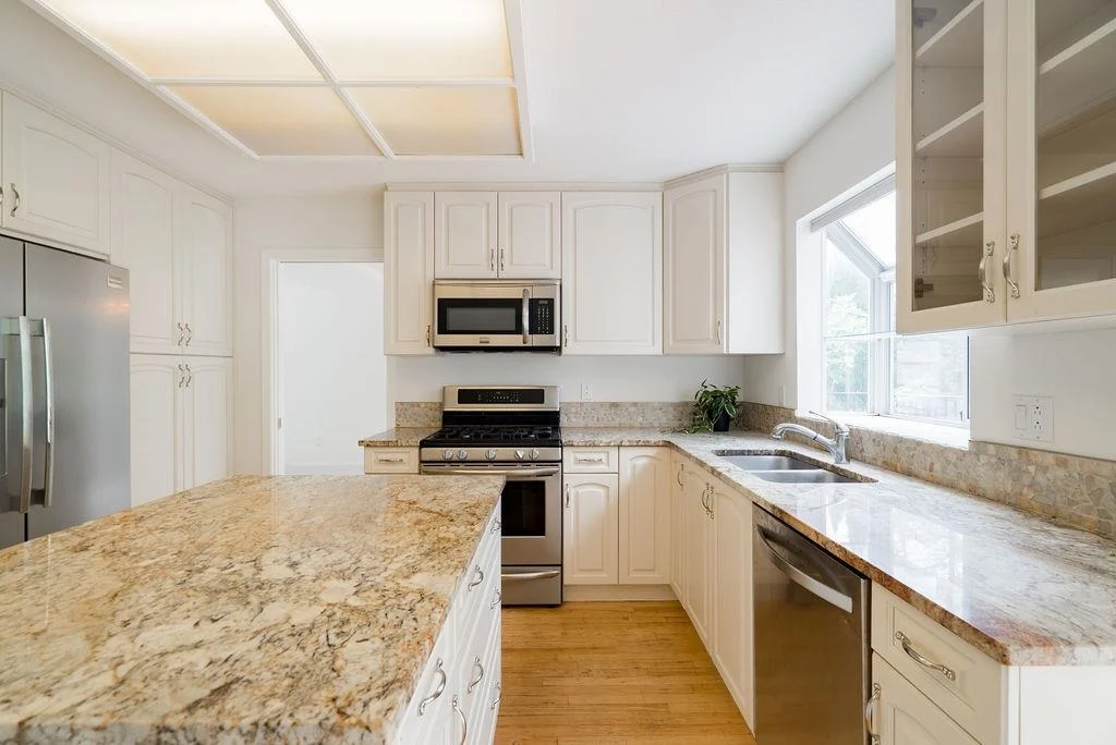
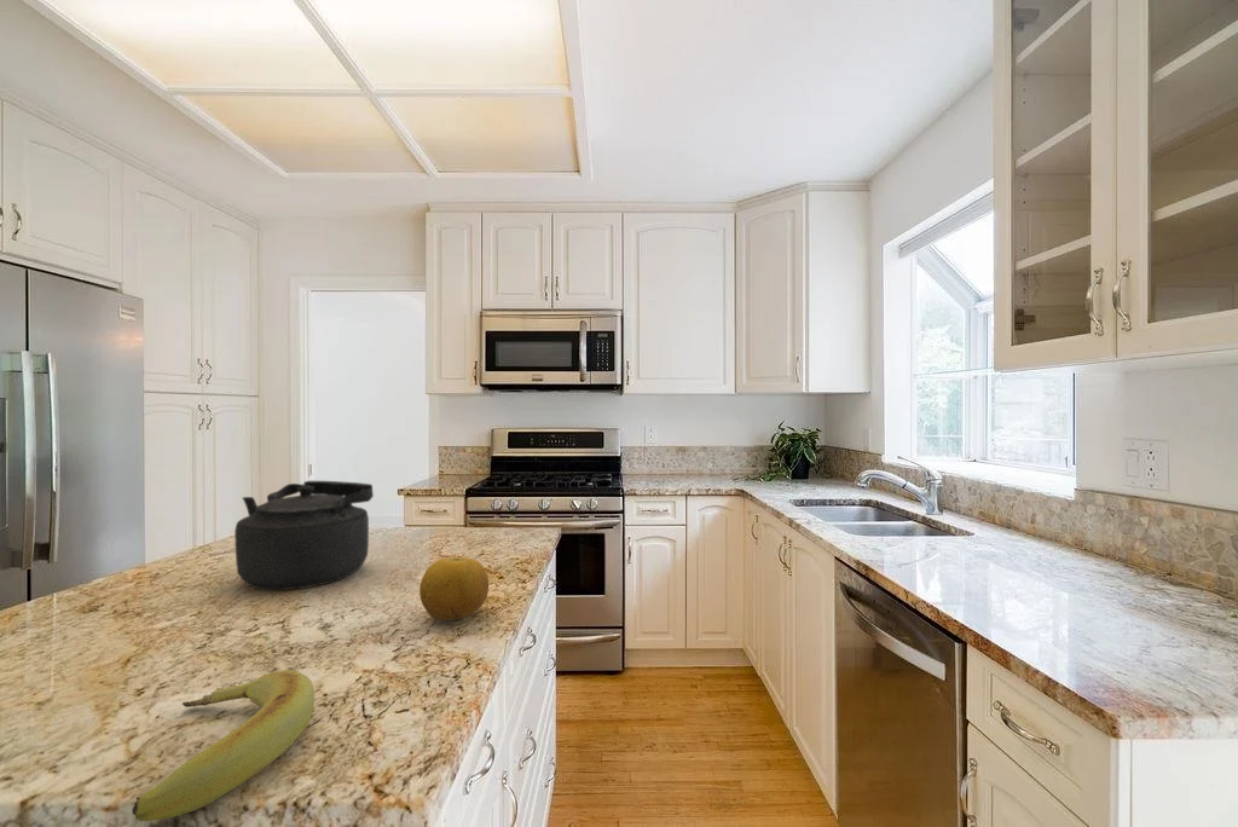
+ banana [131,669,316,822]
+ fruit [418,556,490,621]
+ kettle [233,480,375,591]
